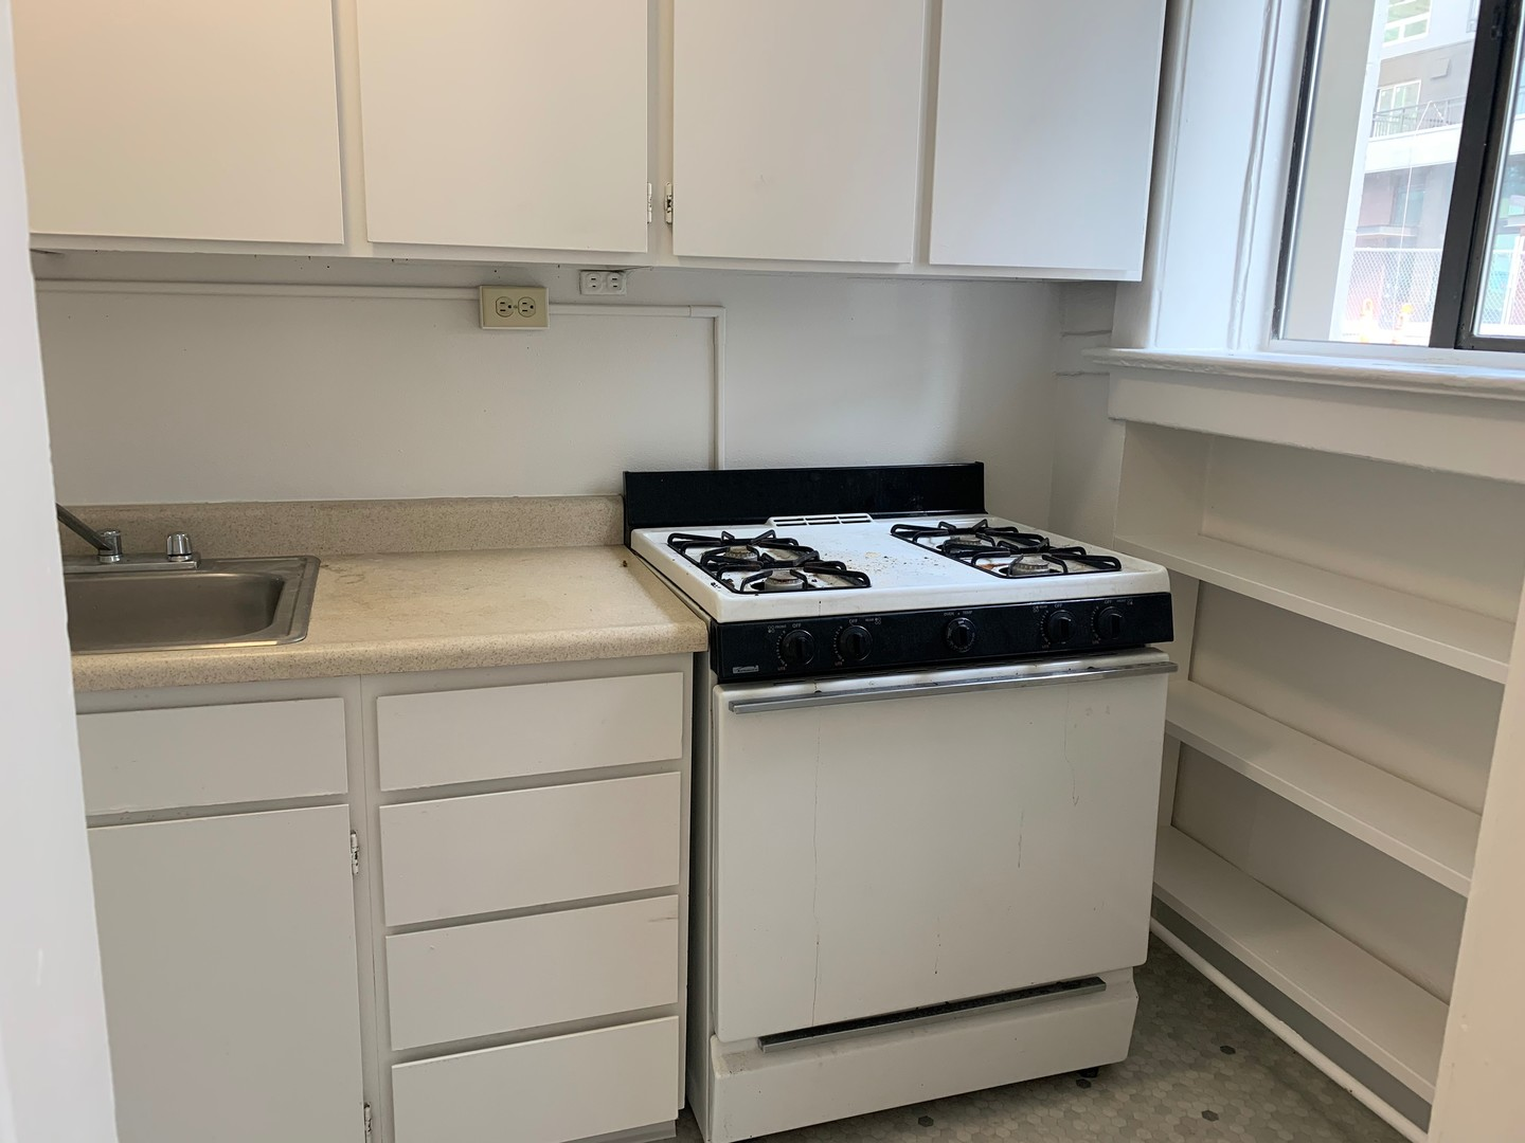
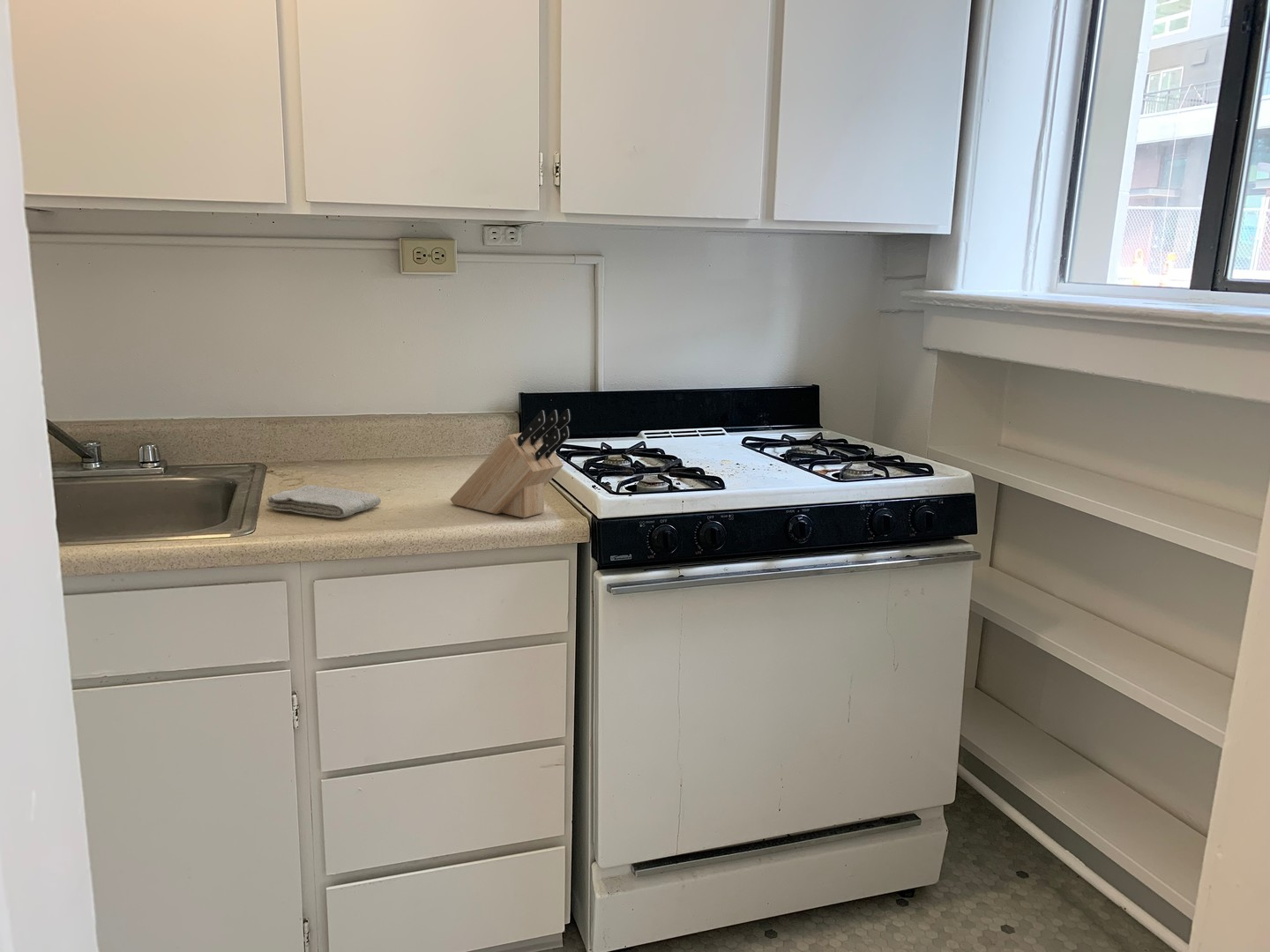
+ washcloth [265,484,382,519]
+ knife block [449,408,571,519]
